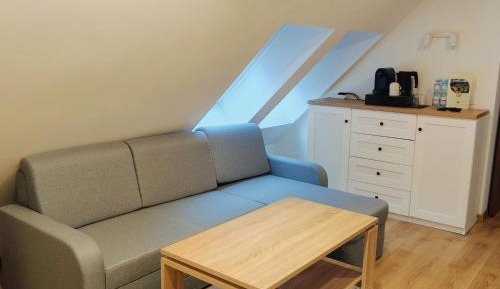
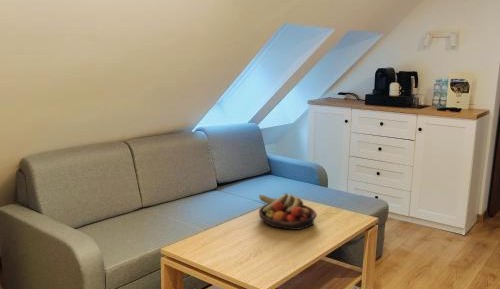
+ fruit bowl [258,192,318,231]
